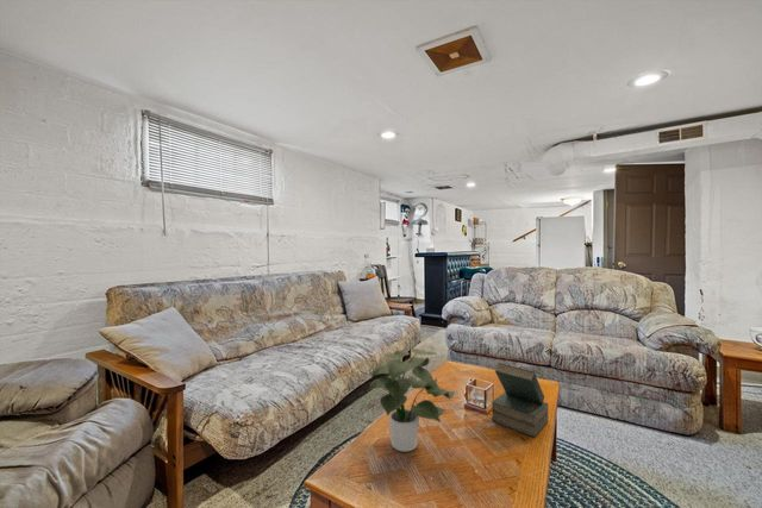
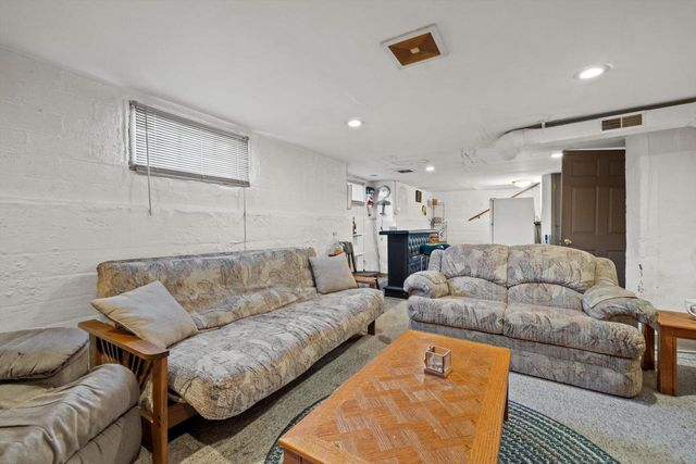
- potted plant [367,347,456,453]
- book [491,362,549,439]
